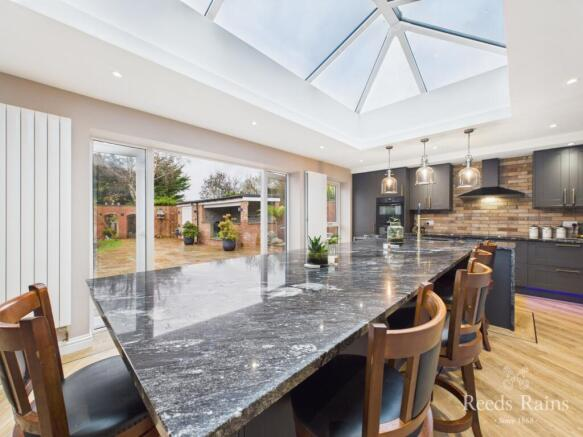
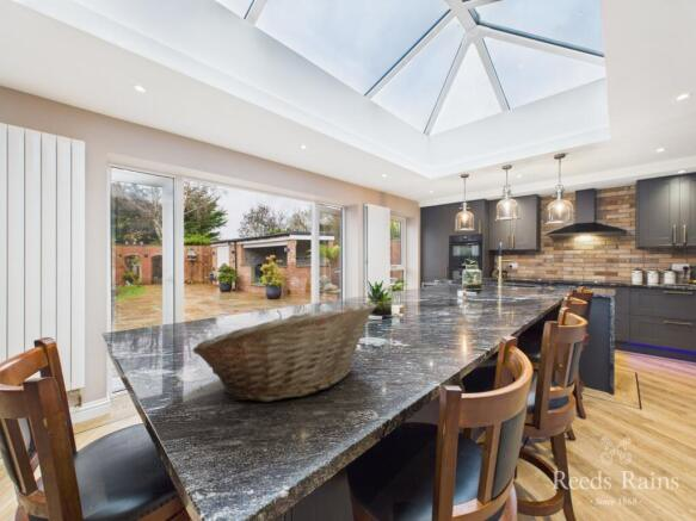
+ fruit basket [191,300,377,403]
